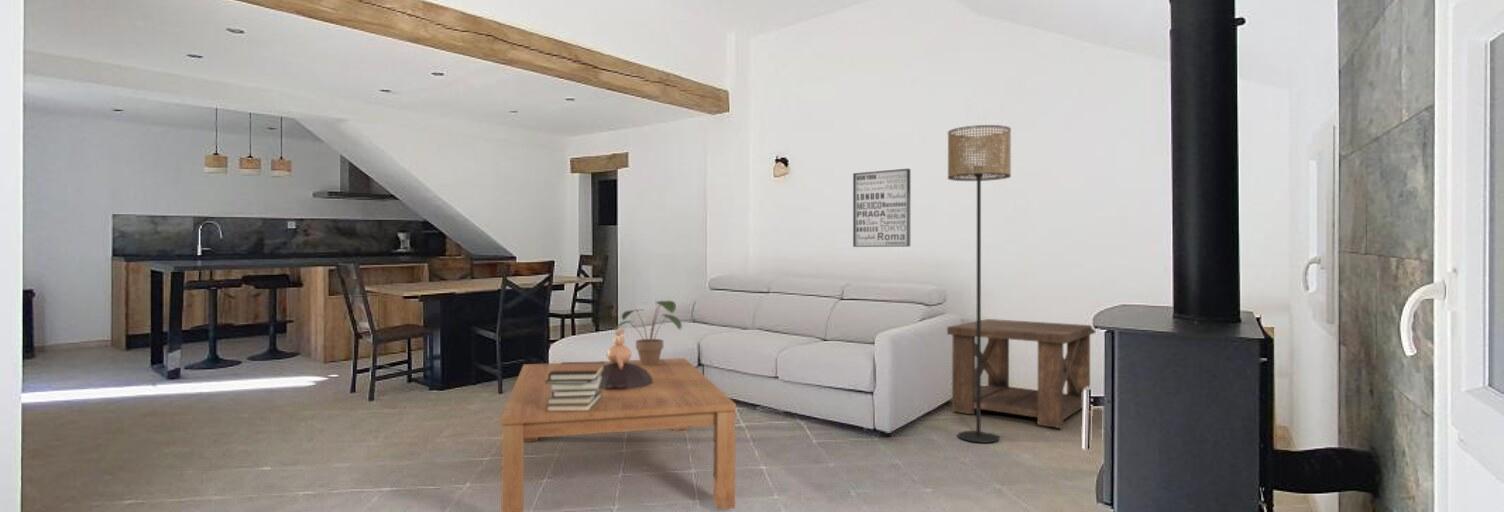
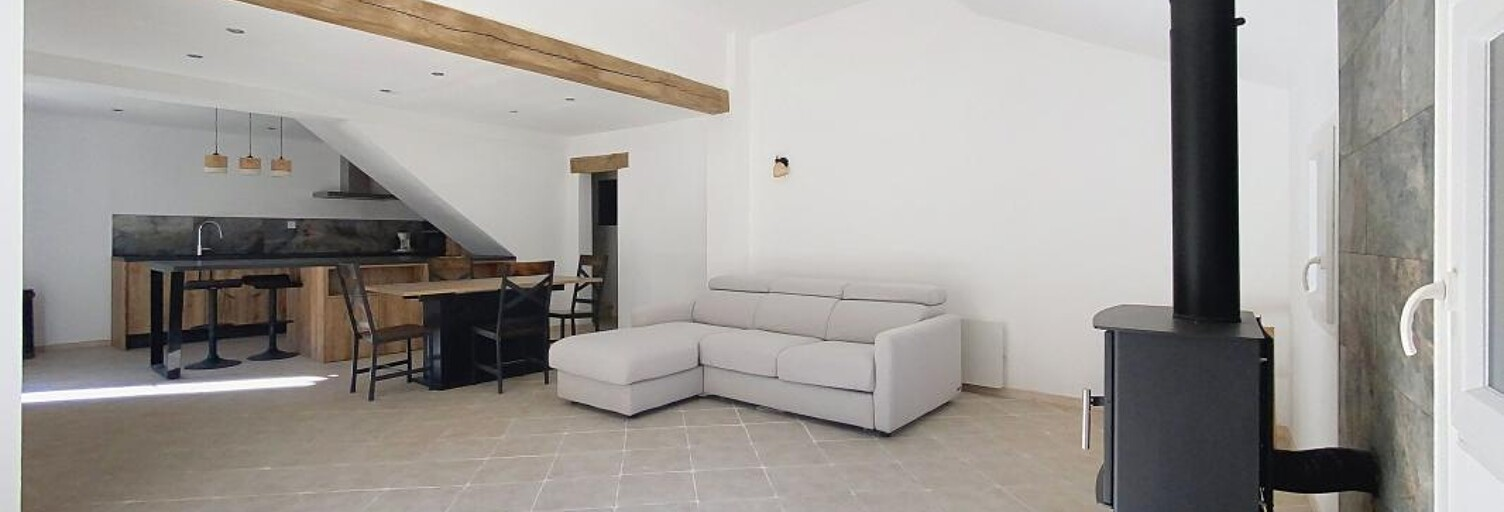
- wall art [852,168,911,248]
- book stack [545,361,605,412]
- coffee table [500,357,737,512]
- side table [946,318,1096,429]
- decorative bowl [598,328,653,390]
- potted plant [613,299,683,366]
- floor lamp [947,124,1012,444]
